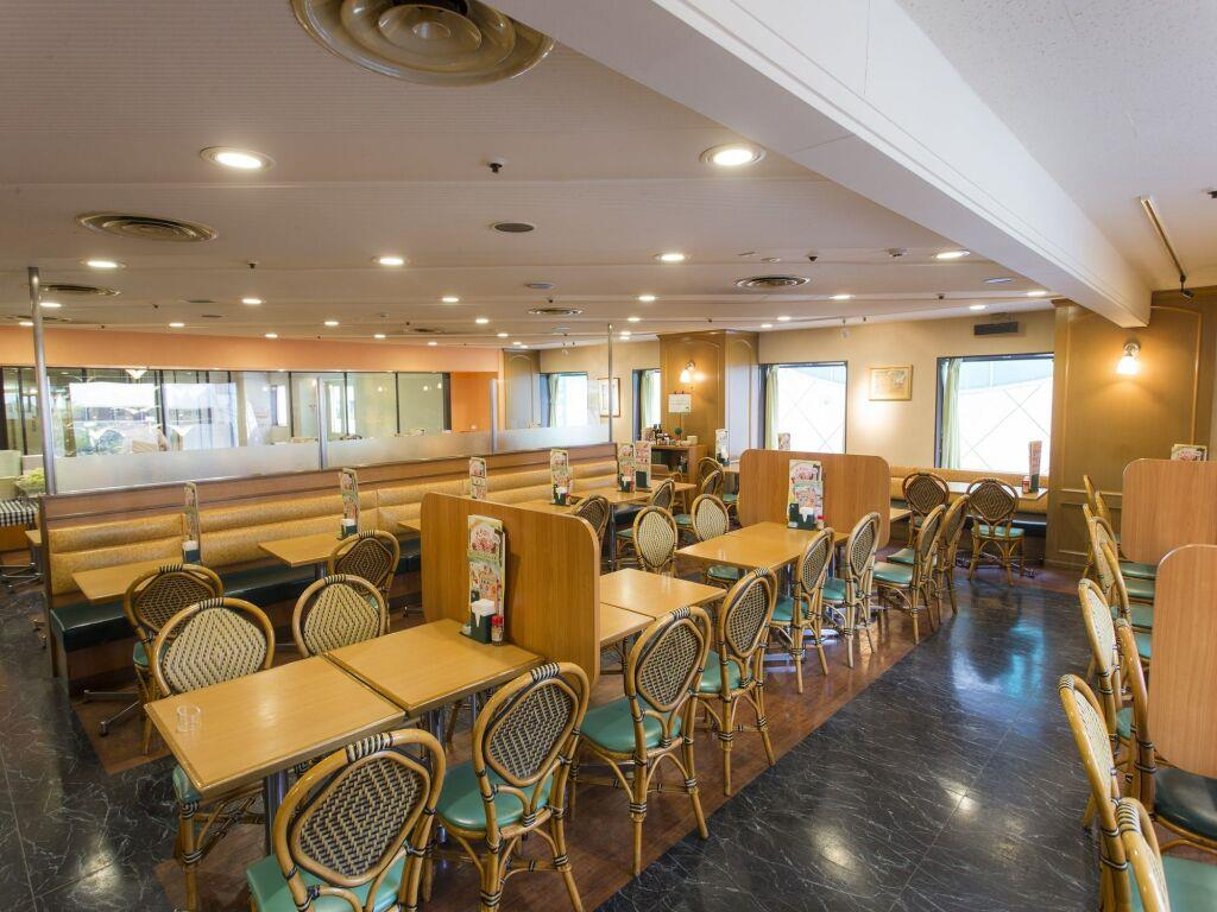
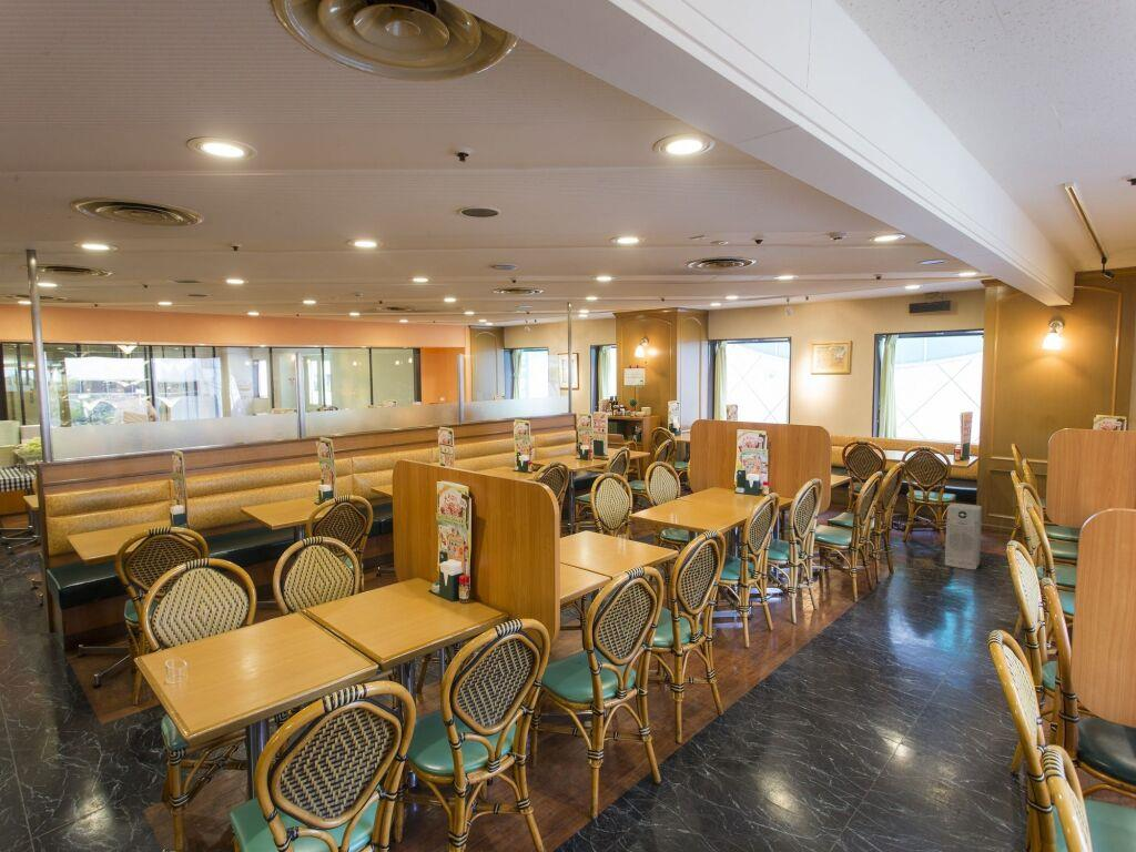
+ air purifier [944,503,983,570]
